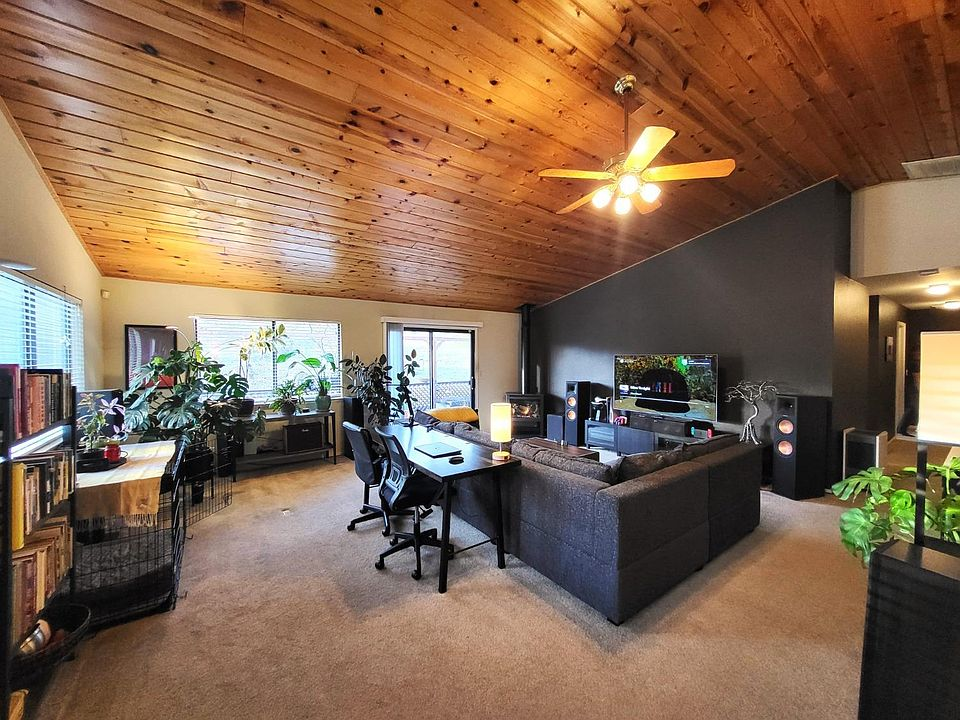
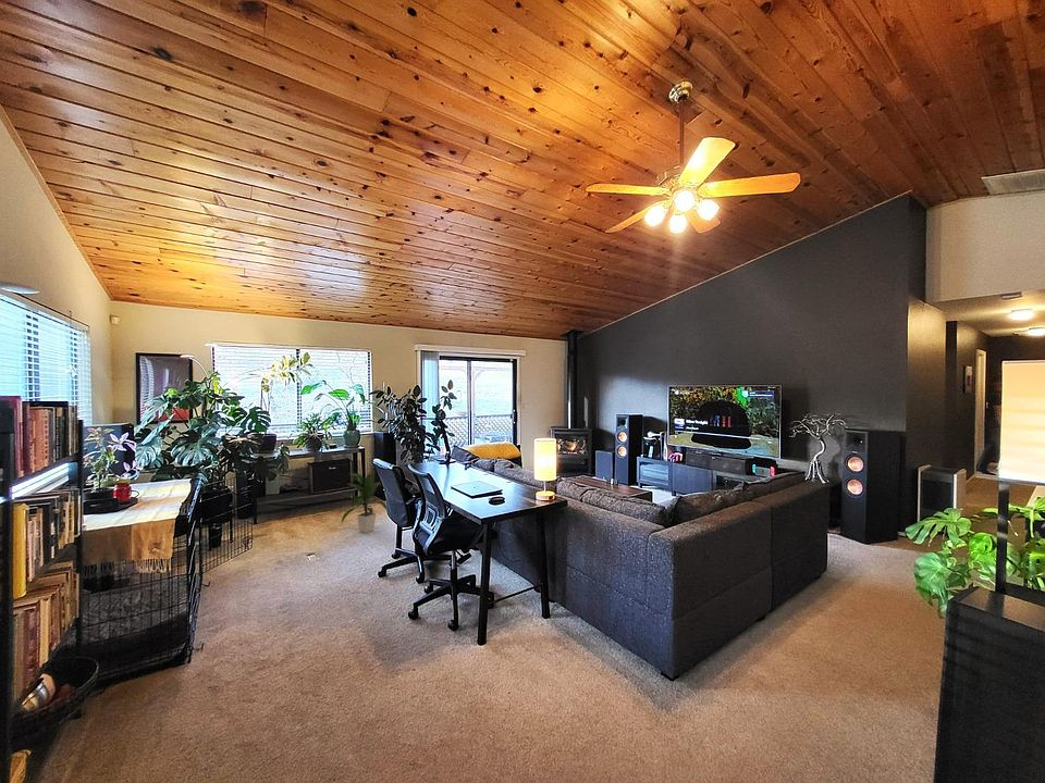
+ indoor plant [340,468,388,534]
